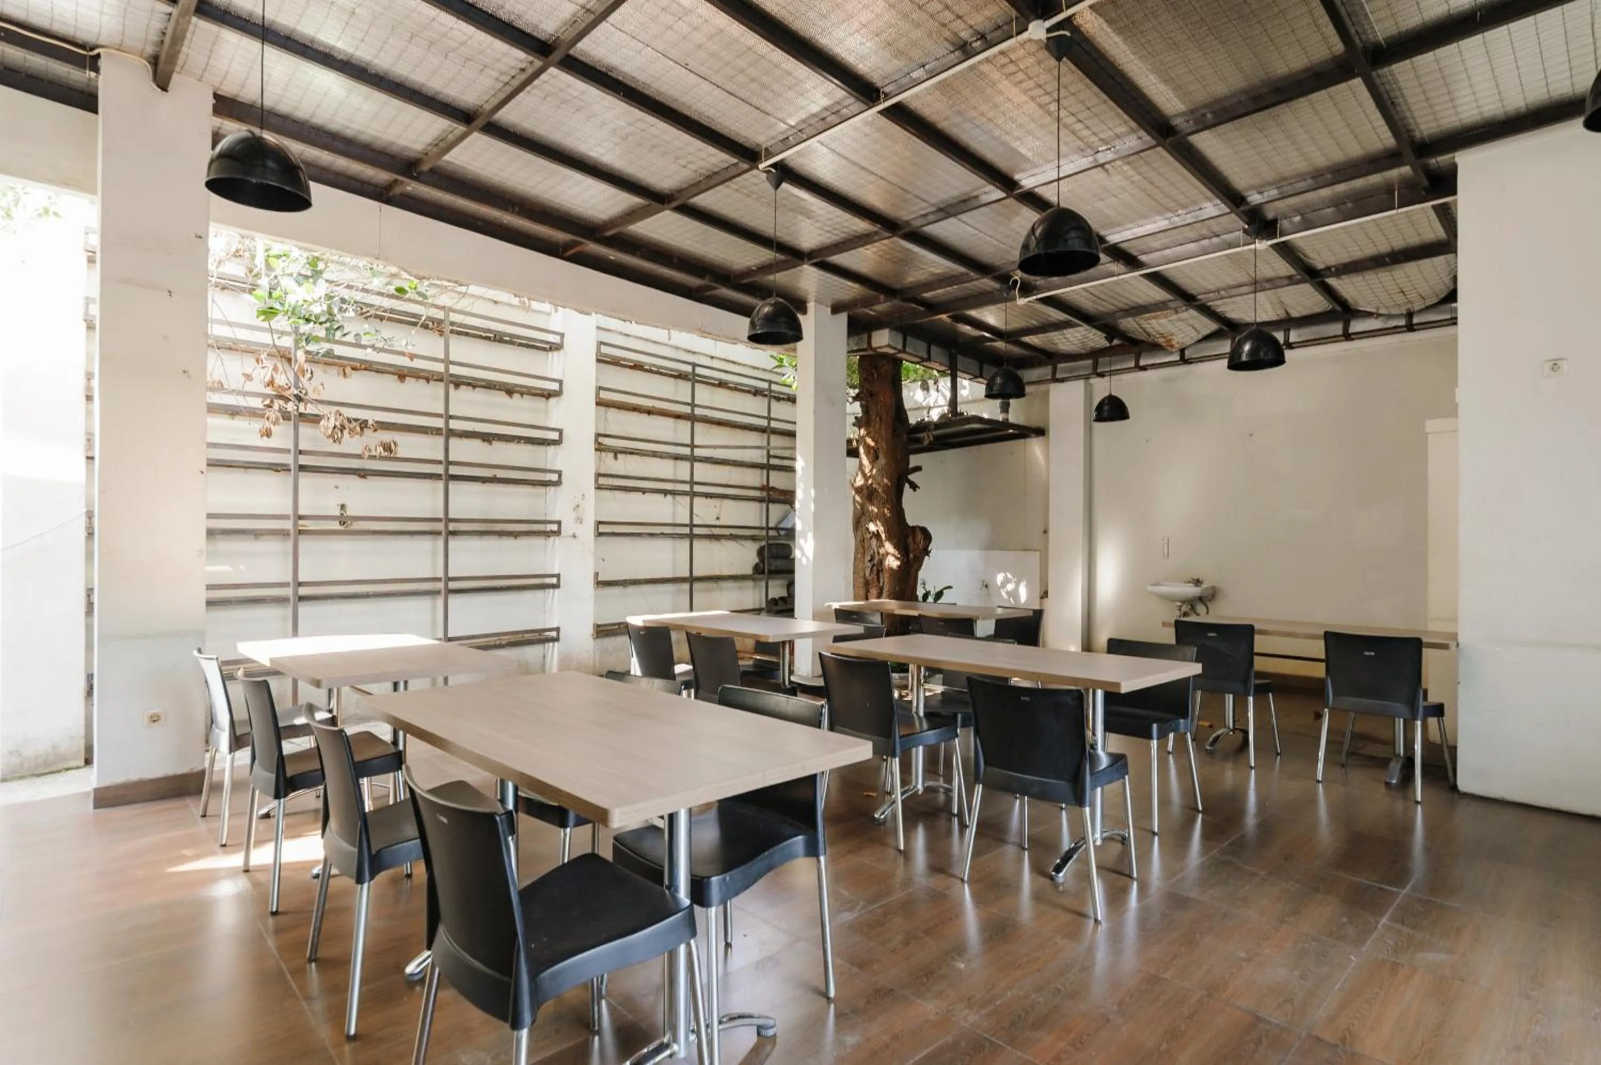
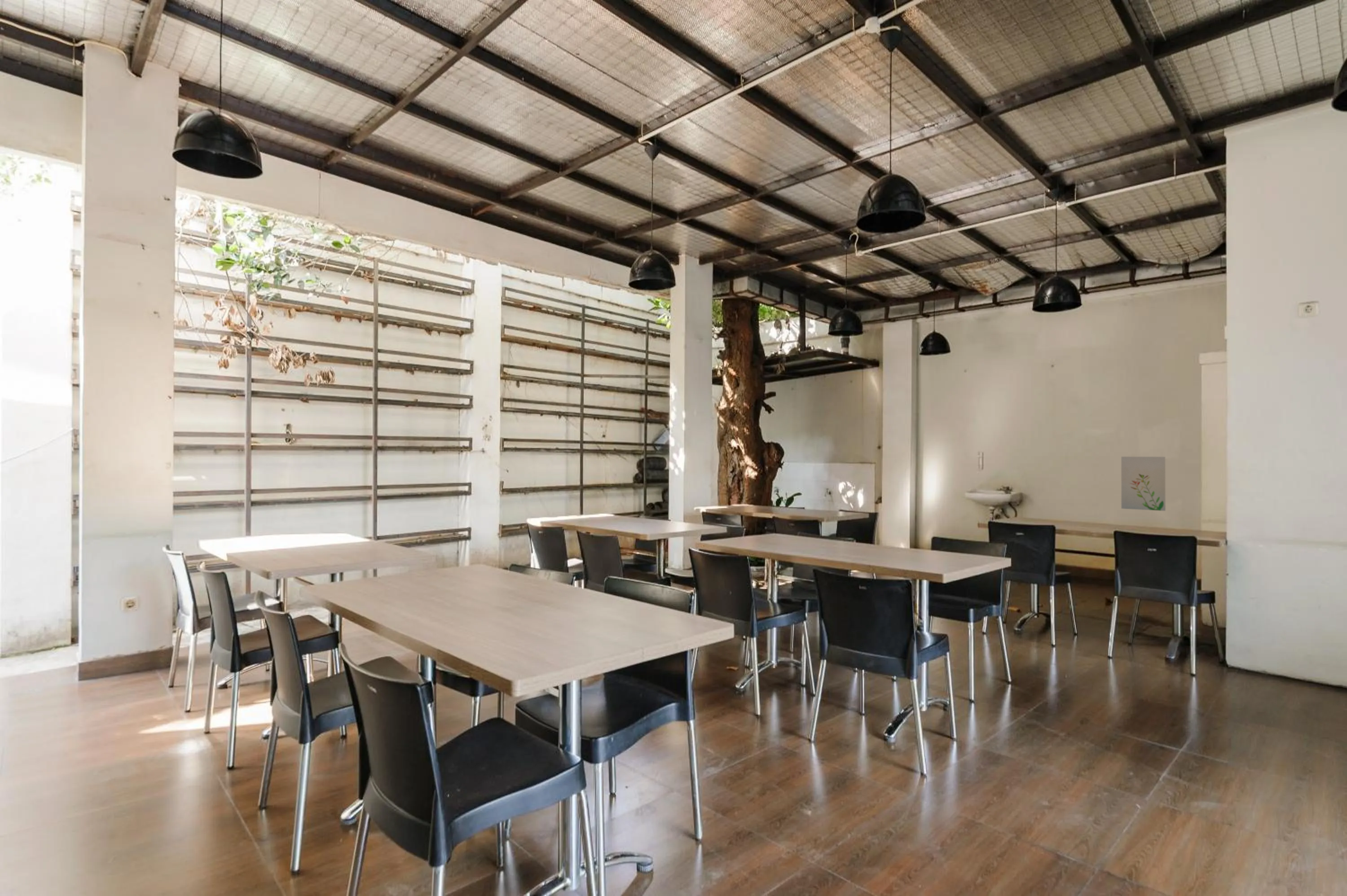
+ wall art [1121,456,1166,511]
